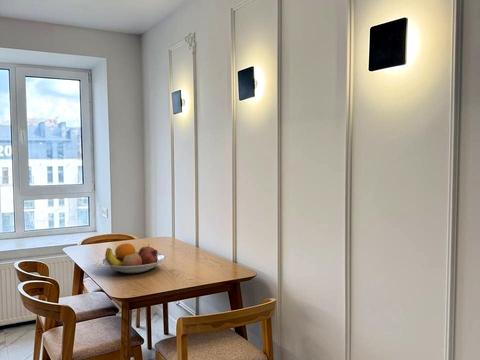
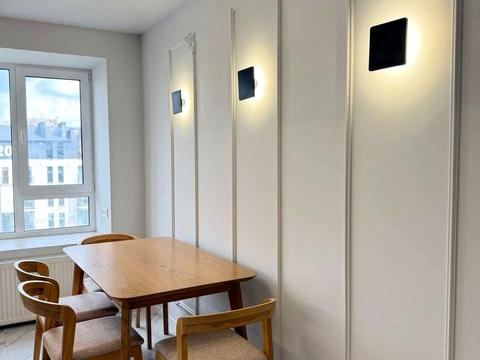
- fruit bowl [101,242,167,274]
